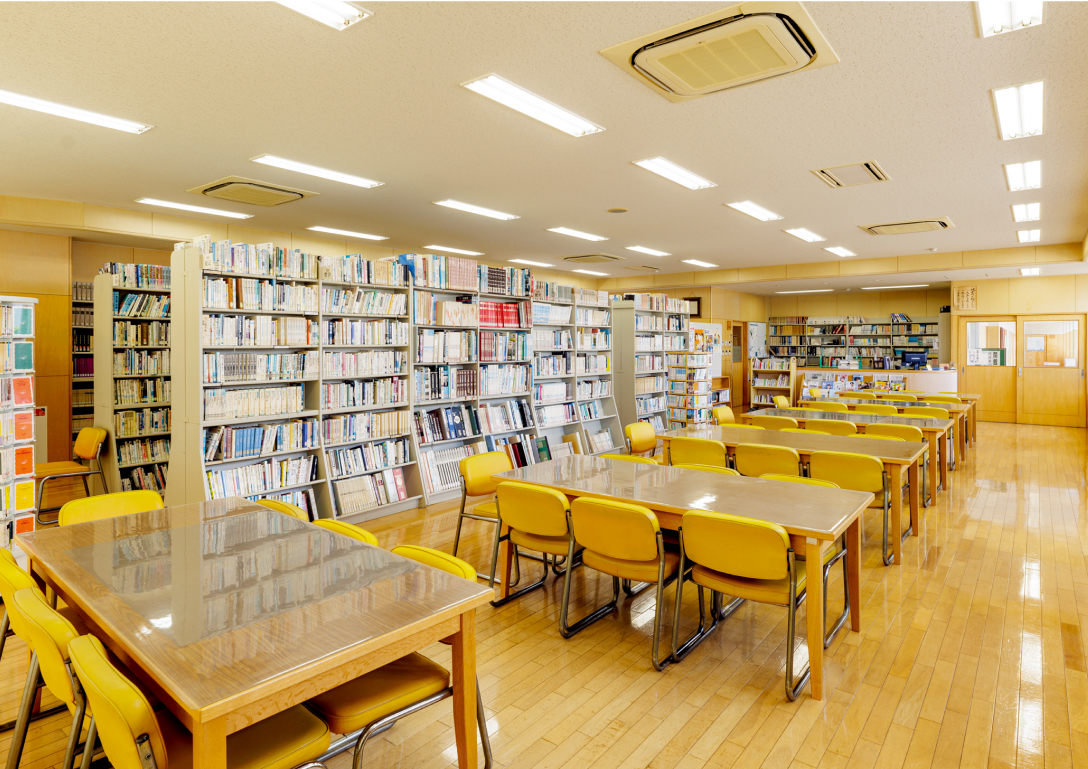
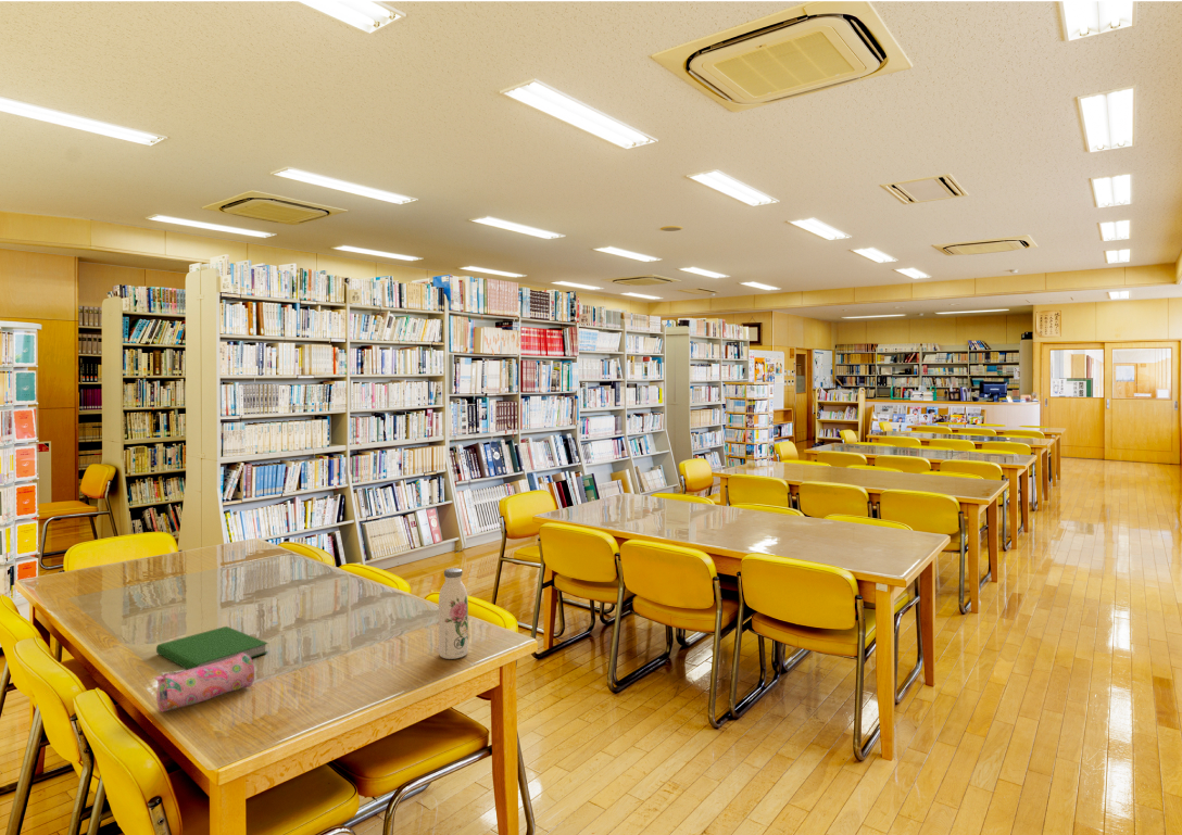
+ hardcover book [155,625,269,670]
+ pencil case [153,654,255,713]
+ water bottle [438,567,469,660]
